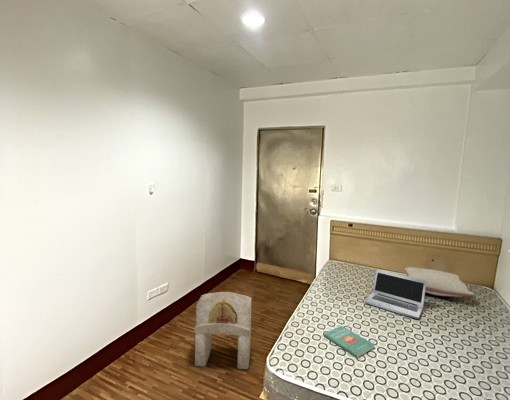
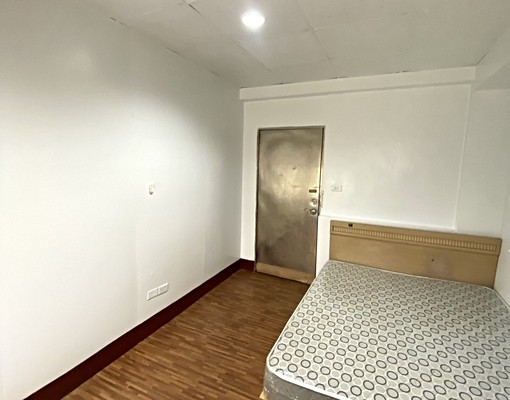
- stool [194,291,253,370]
- laptop [364,269,426,320]
- book [323,325,376,359]
- pillow [403,266,474,297]
